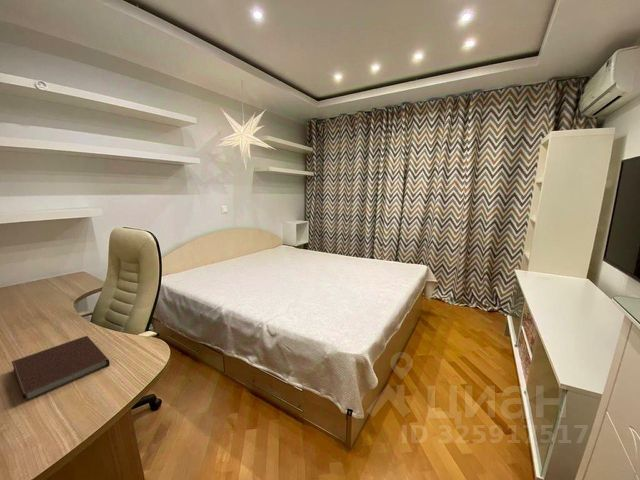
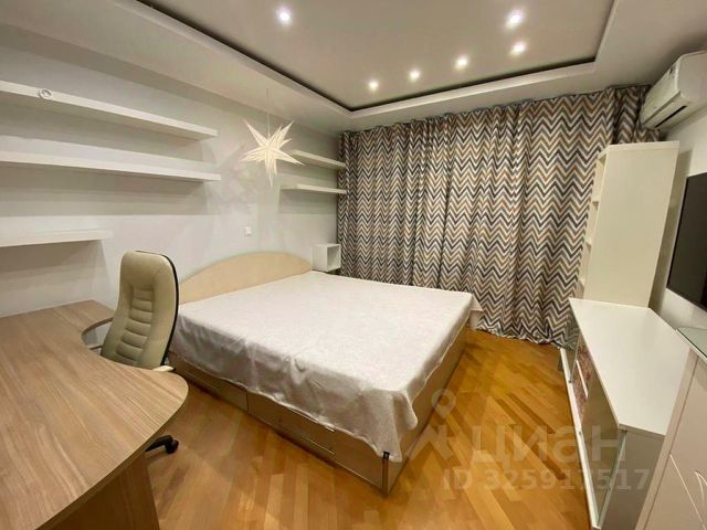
- notebook [11,335,111,402]
